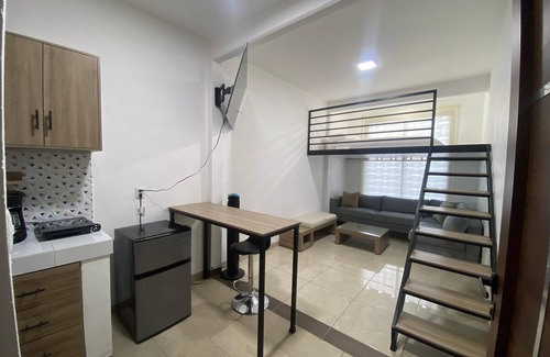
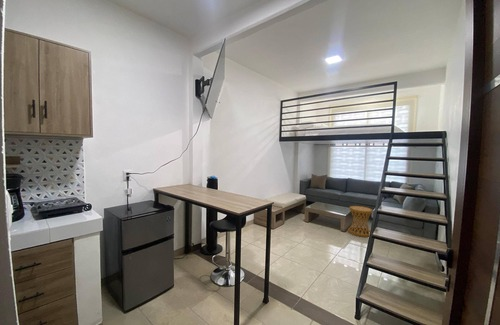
+ side table [347,205,374,238]
